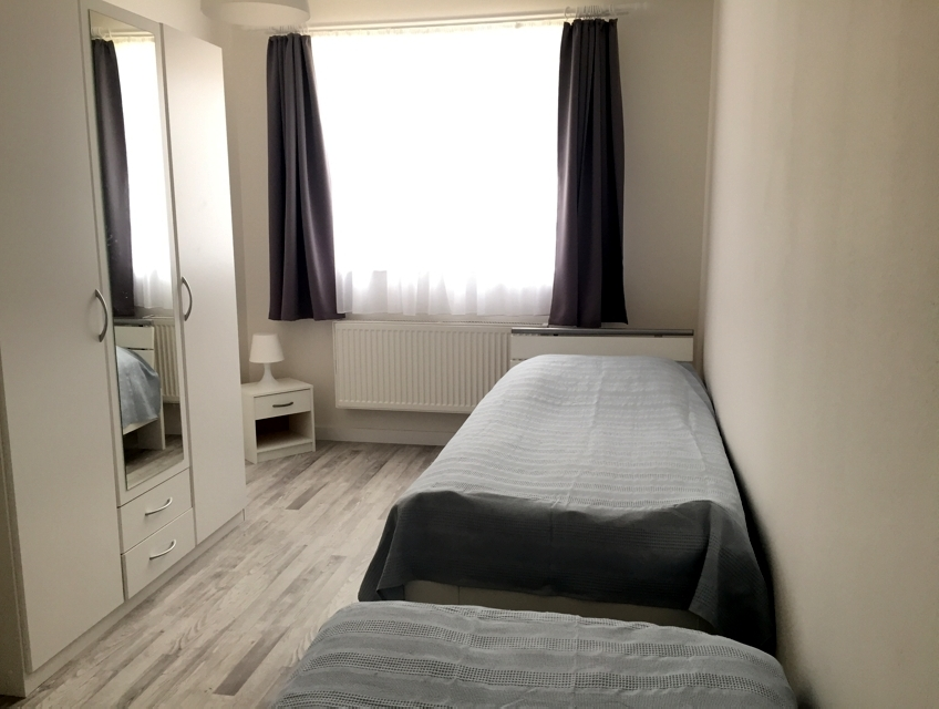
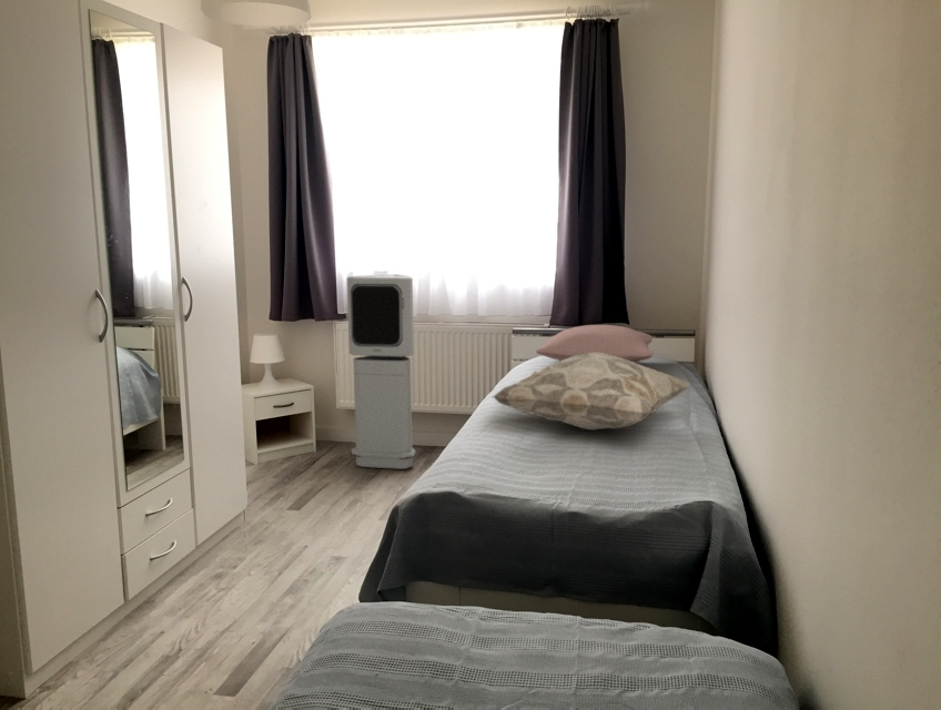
+ air purifier [346,273,416,470]
+ pillow [535,324,654,364]
+ decorative pillow [492,353,692,432]
